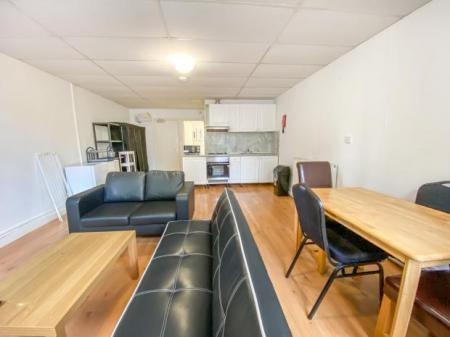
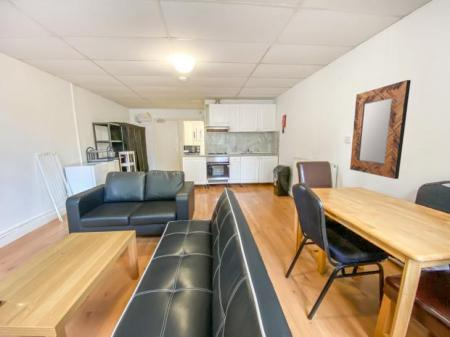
+ home mirror [349,79,412,180]
